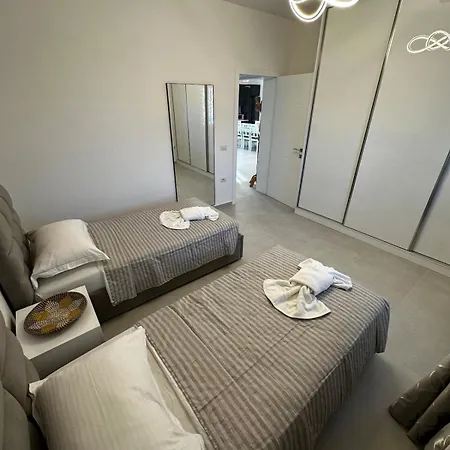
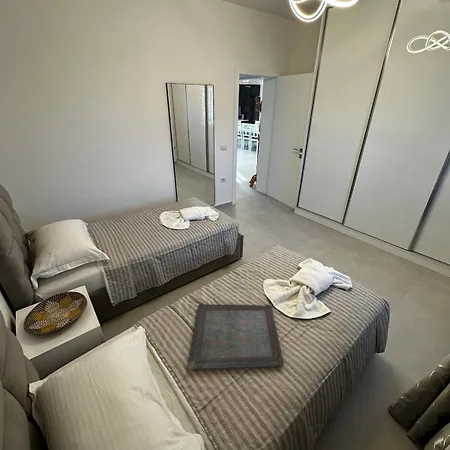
+ serving tray [187,302,285,371]
